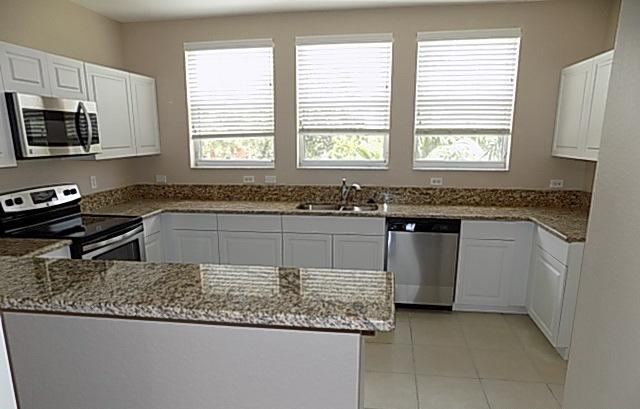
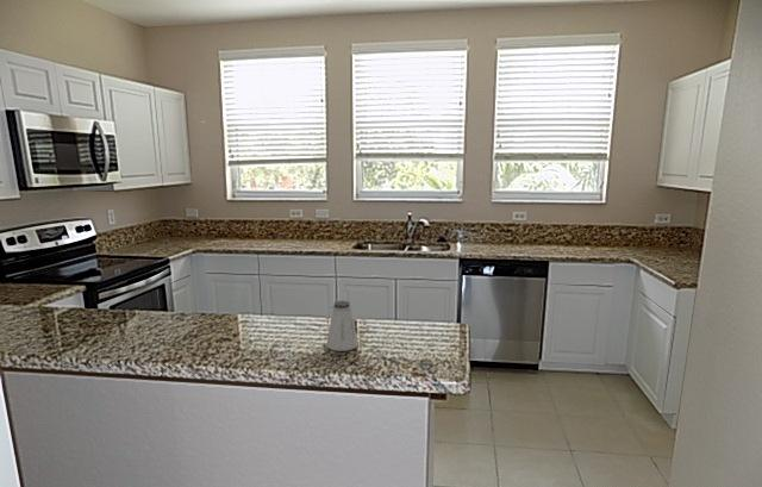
+ saltshaker [325,300,360,352]
